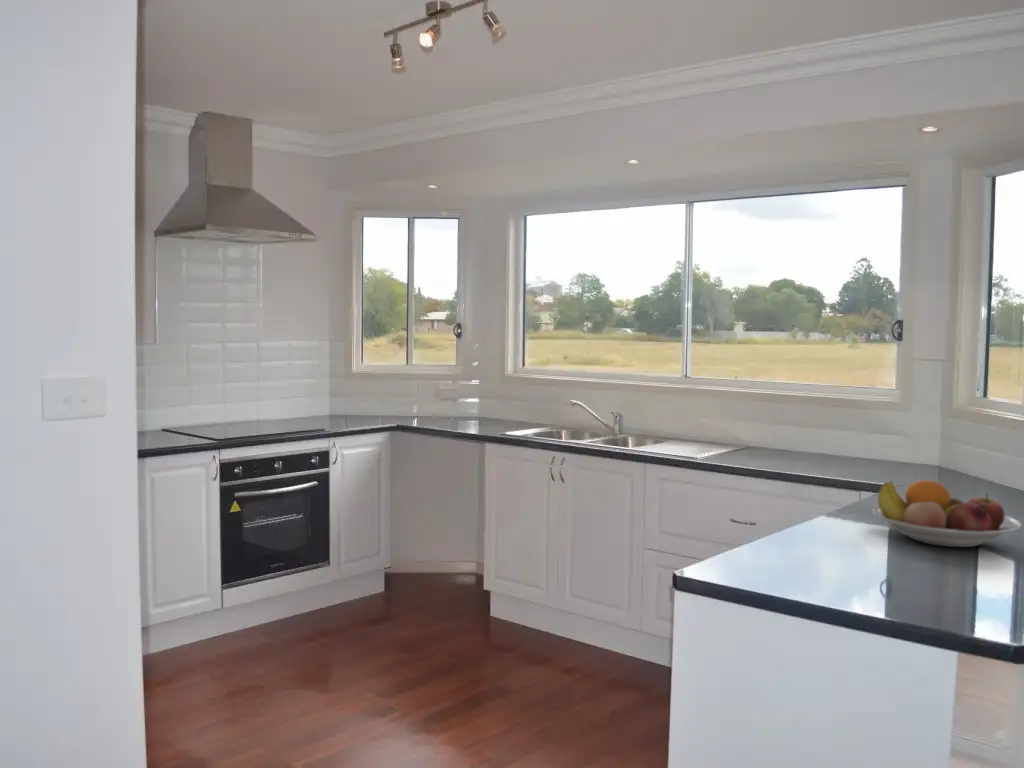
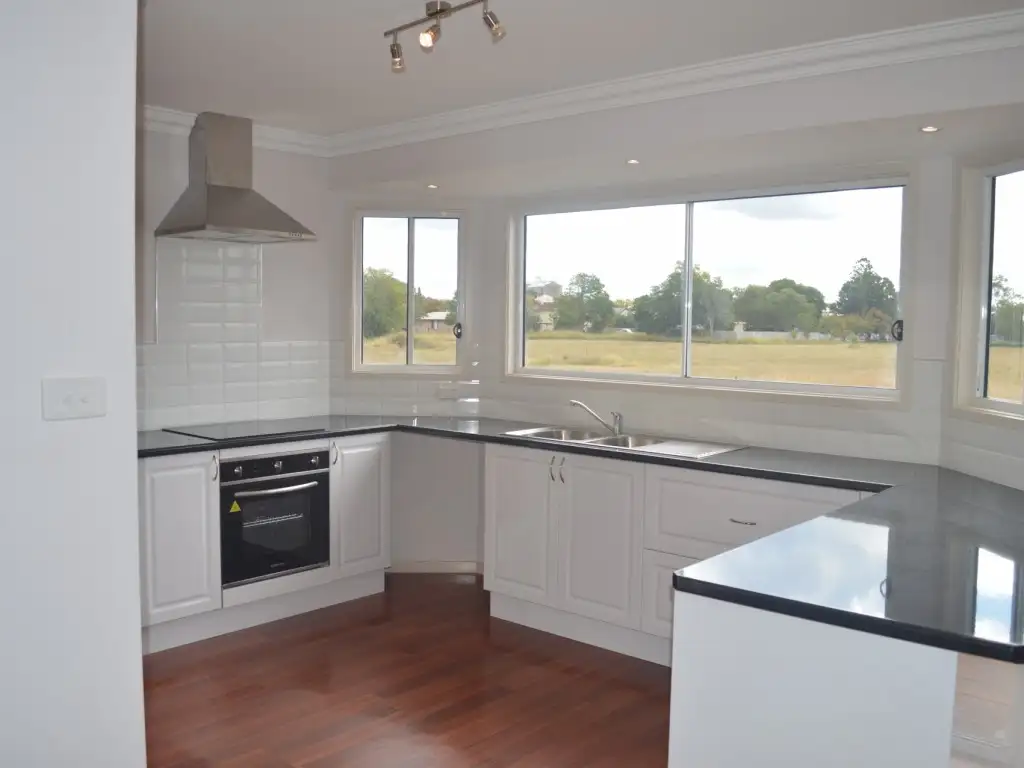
- fruit bowl [872,479,1023,548]
